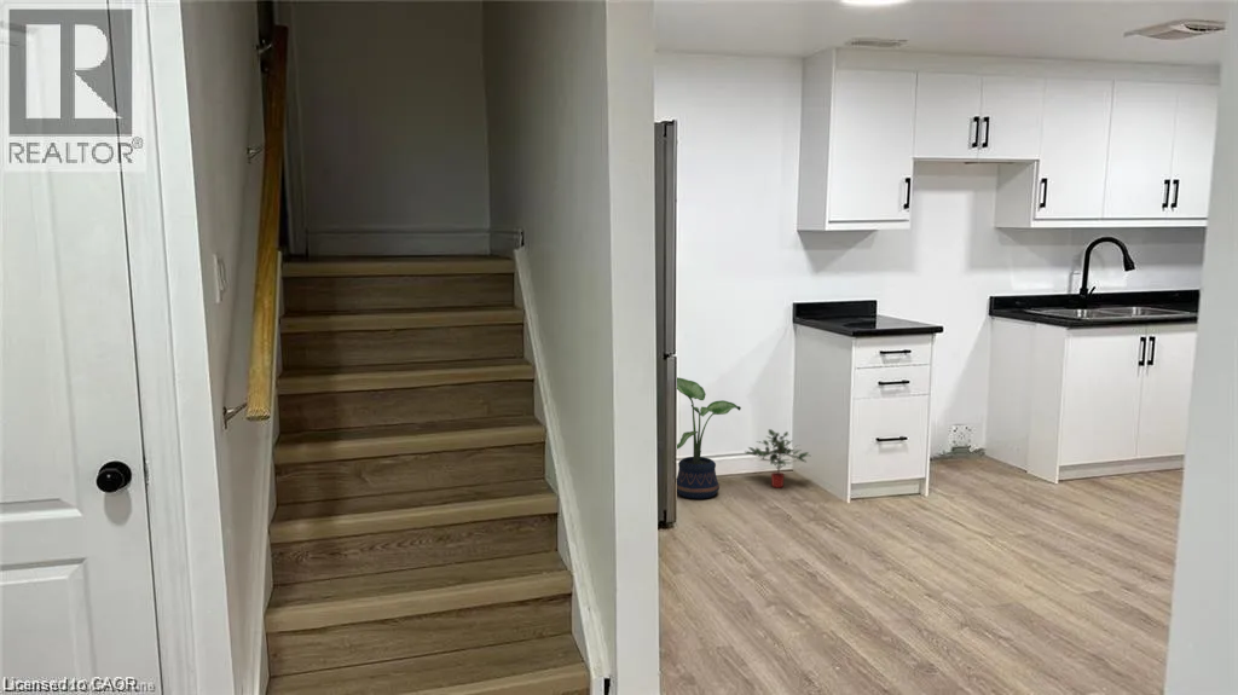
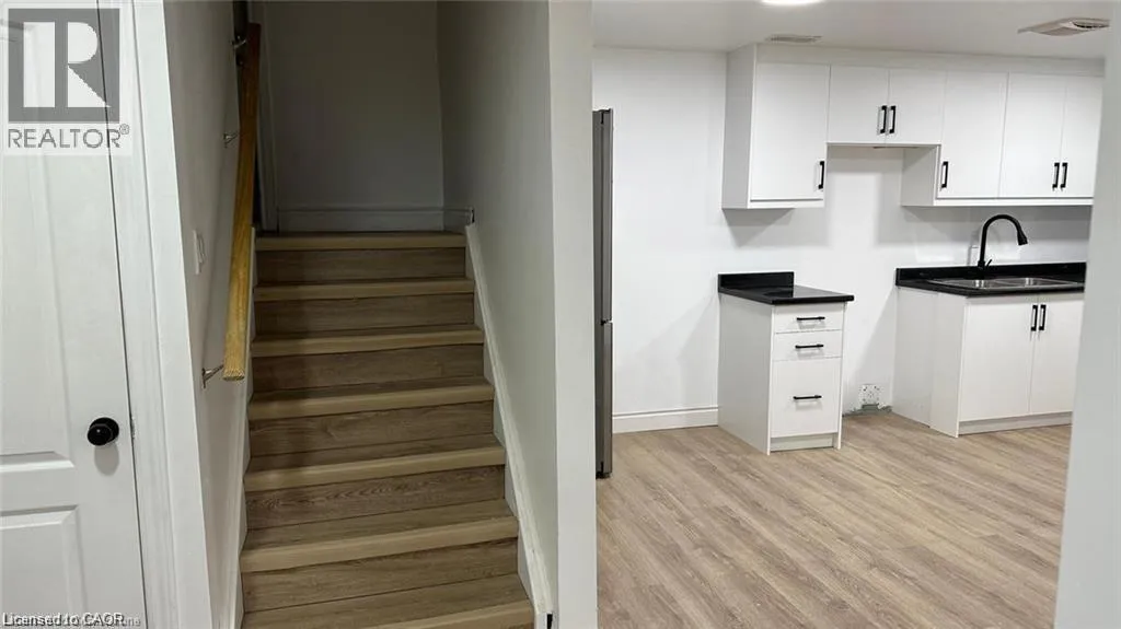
- potted plant [676,376,742,500]
- potted plant [745,428,810,488]
